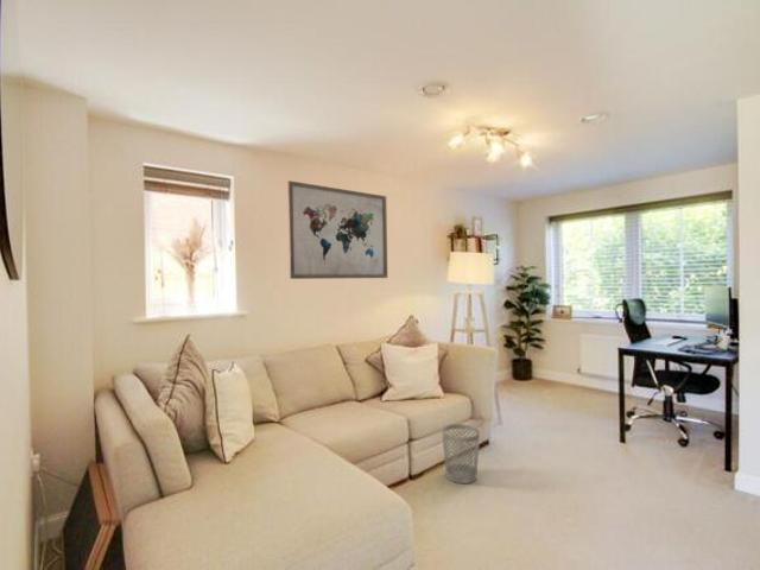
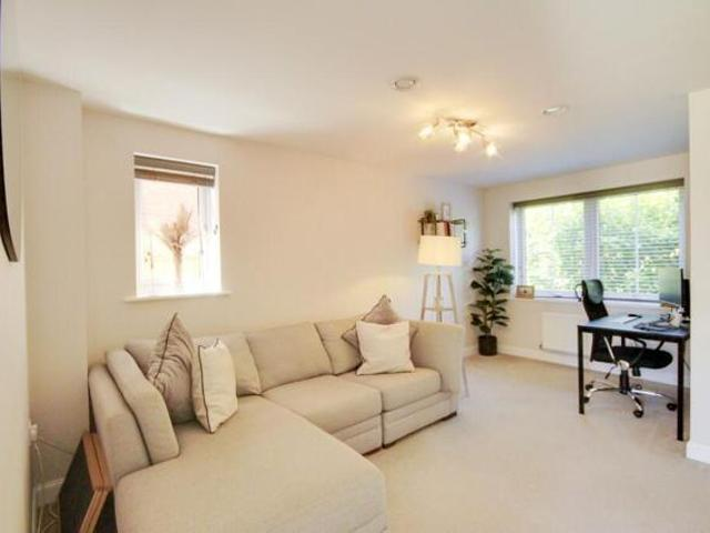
- wastebasket [441,423,481,484]
- wall art [287,179,388,280]
